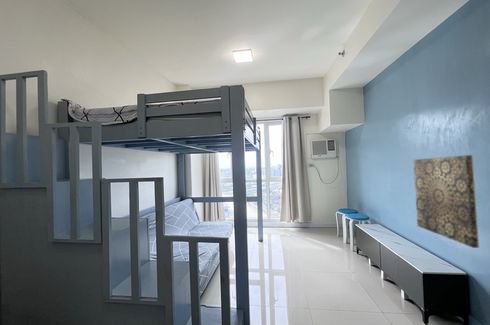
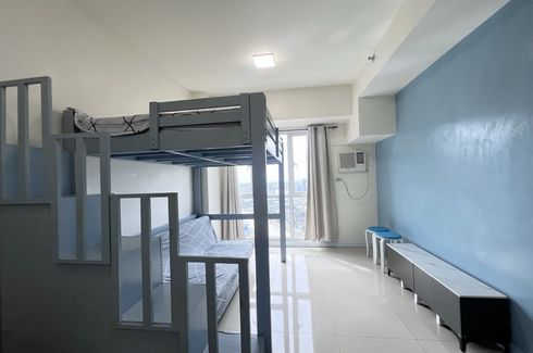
- wall art [412,154,480,249]
